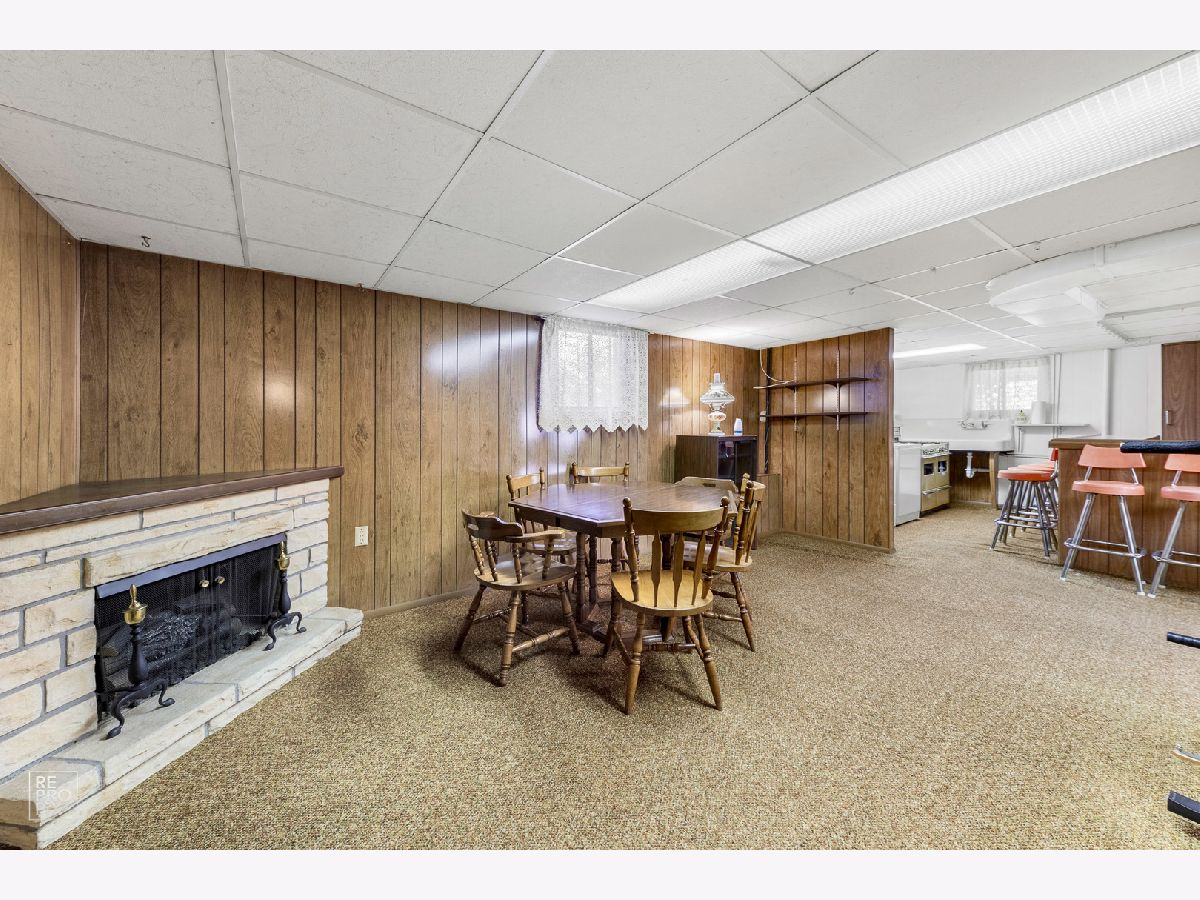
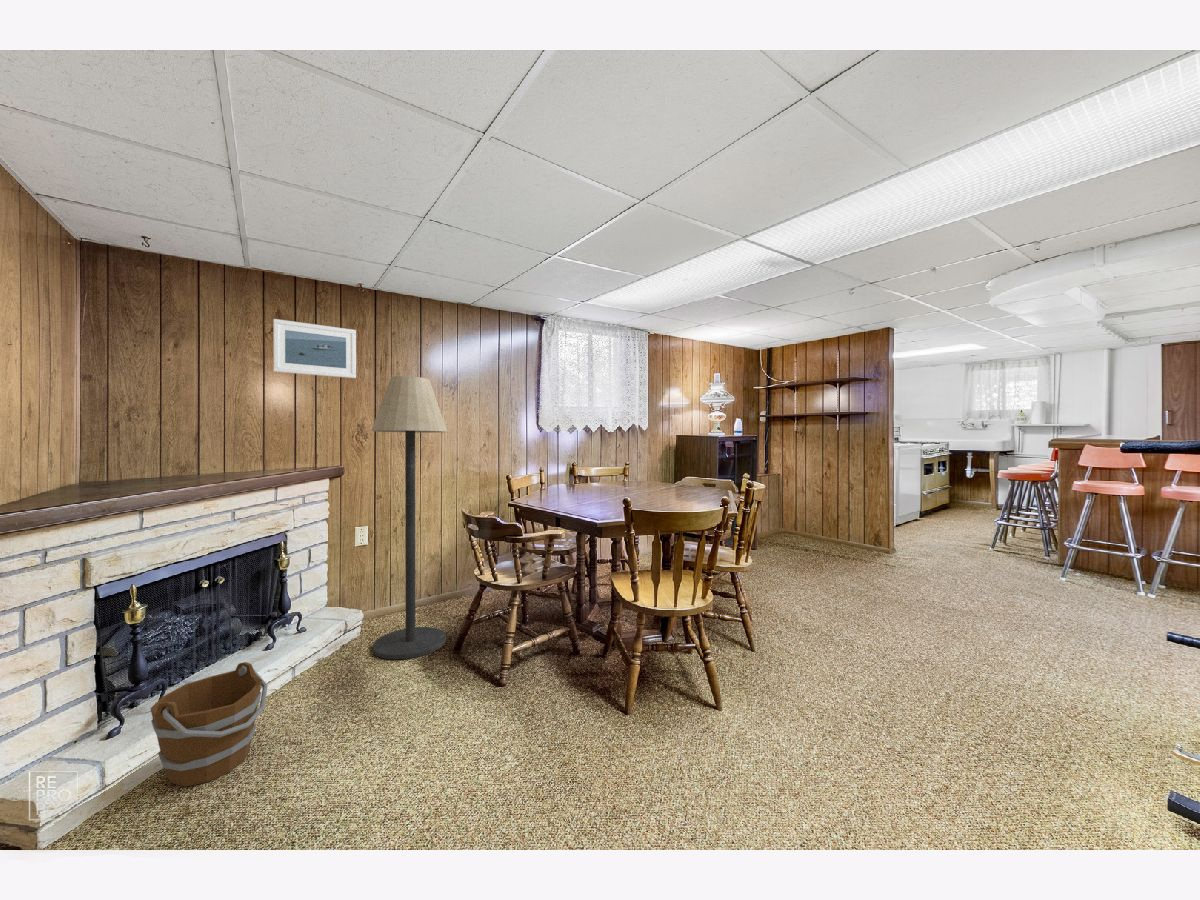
+ floor lamp [370,375,448,660]
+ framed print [272,318,357,379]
+ bucket [149,661,269,788]
